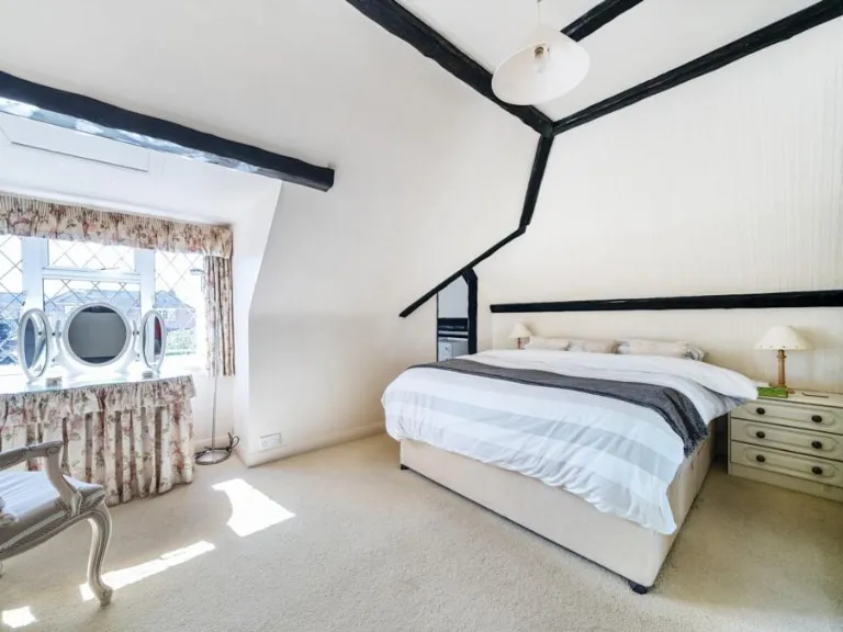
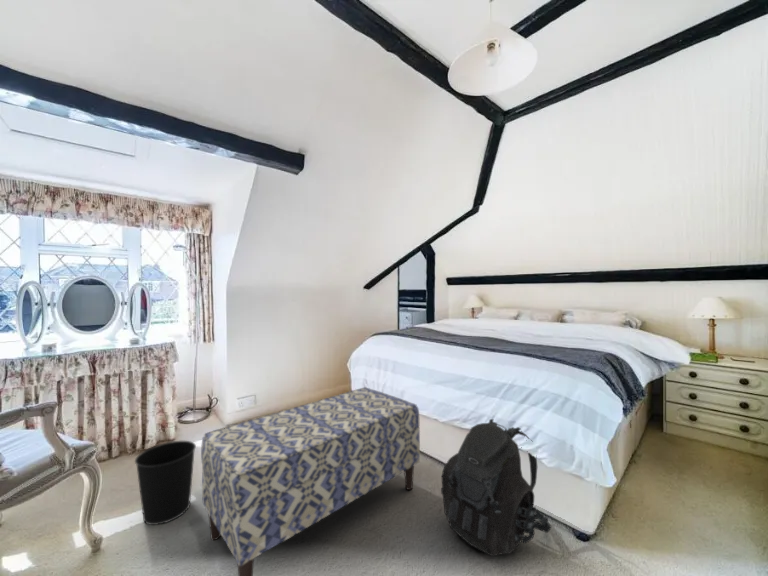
+ wastebasket [134,440,197,526]
+ bench [200,386,421,576]
+ backpack [440,418,552,557]
